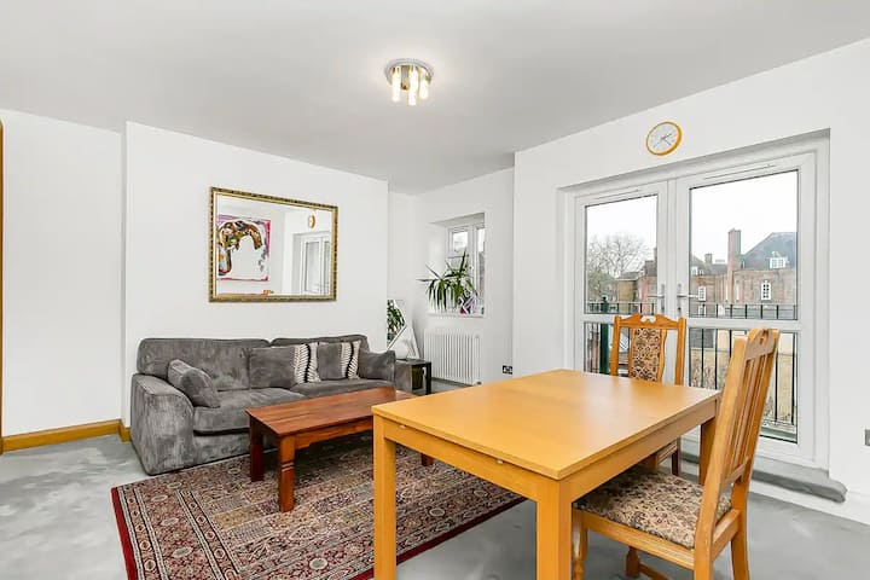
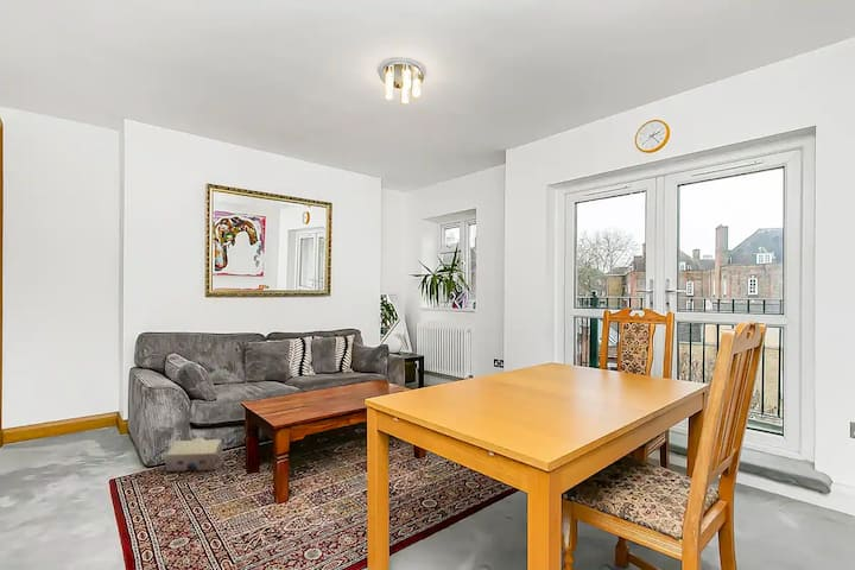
+ cardboard box [163,436,224,473]
